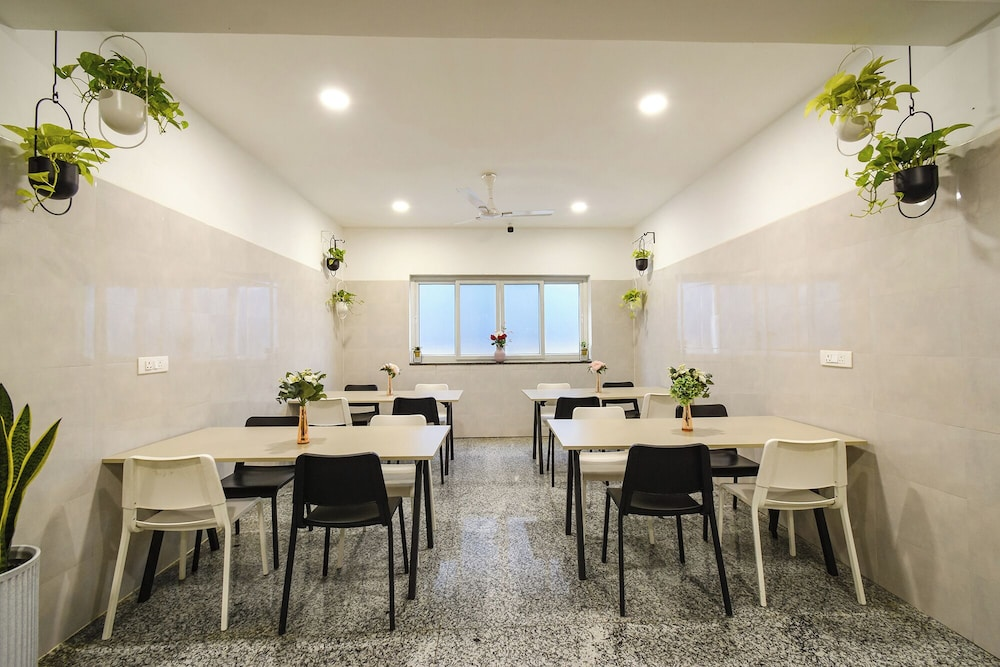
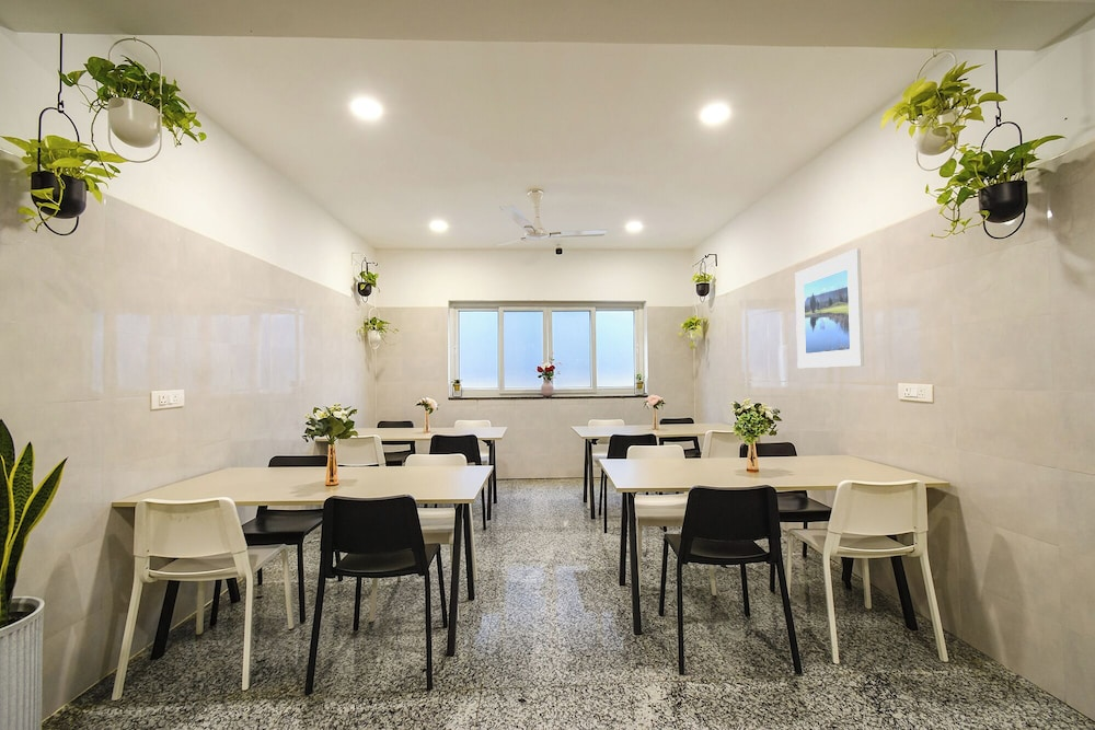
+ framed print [794,247,865,369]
